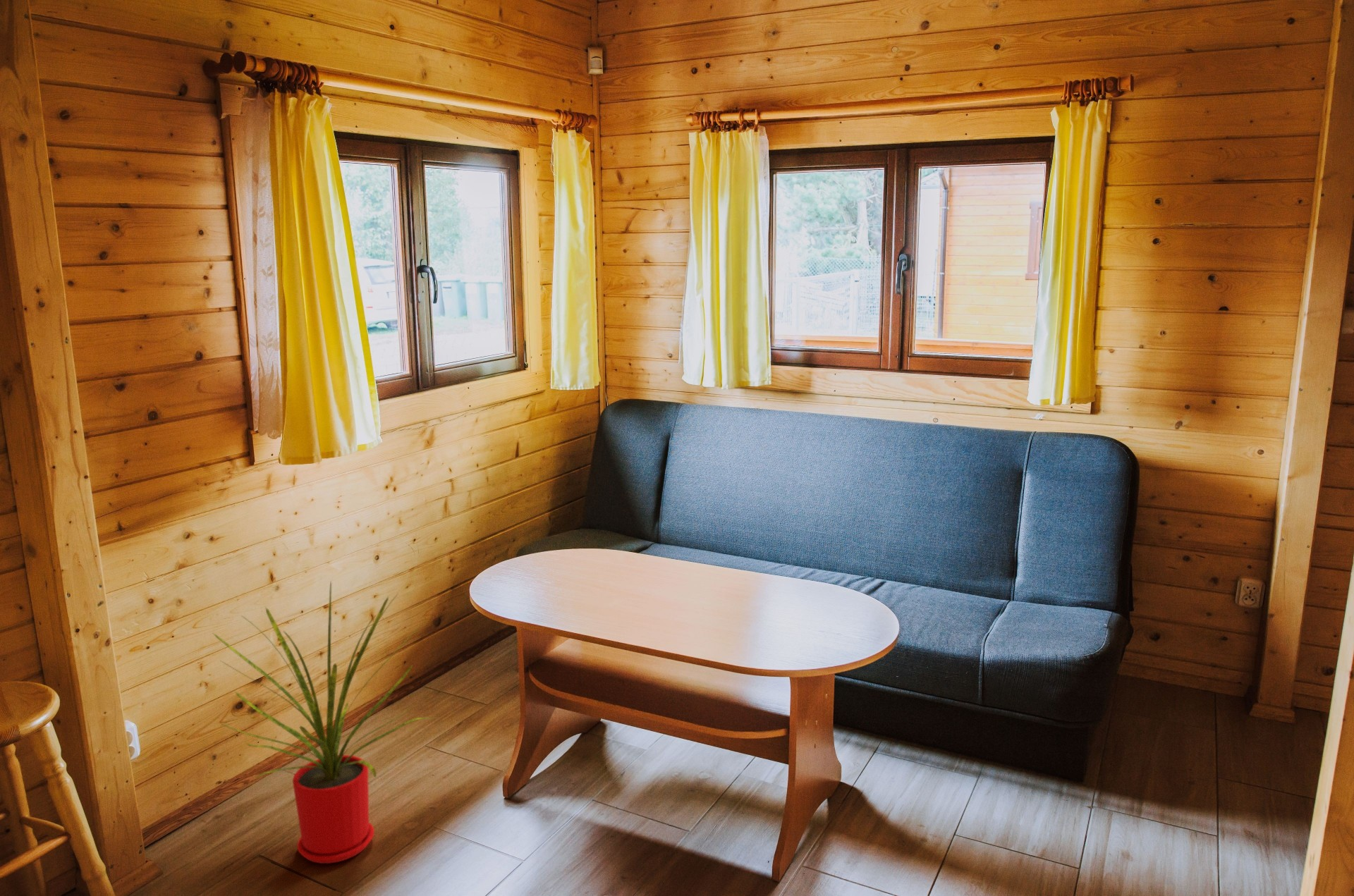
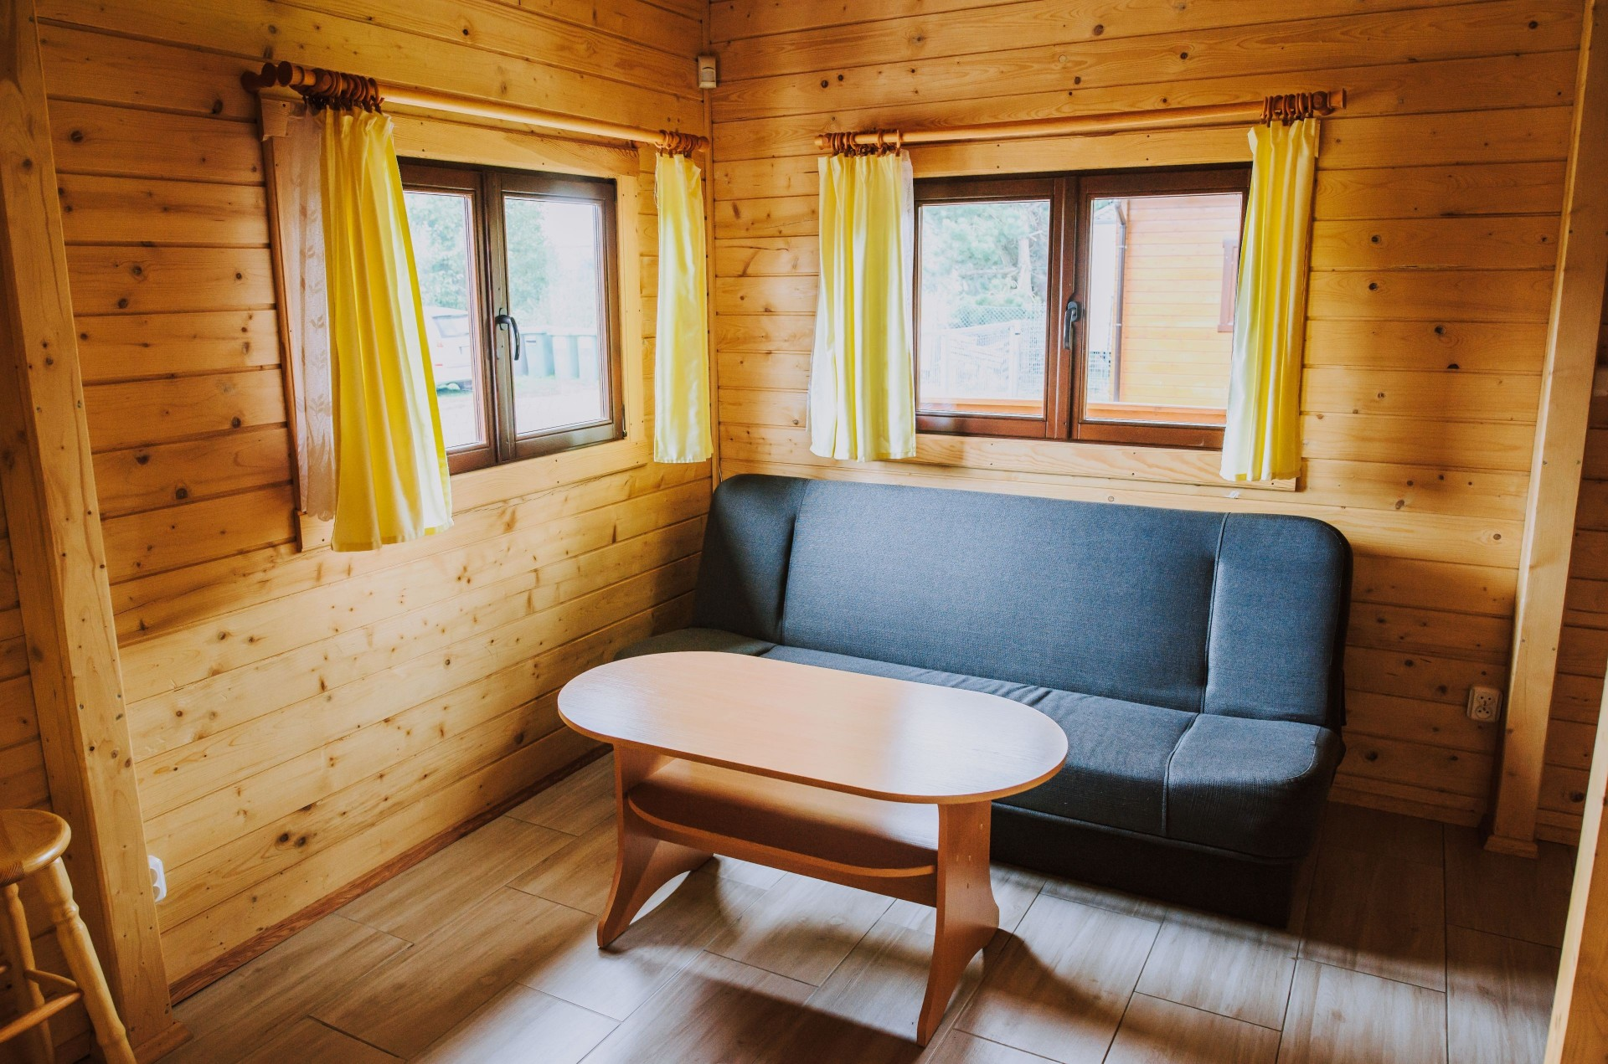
- house plant [212,581,435,864]
